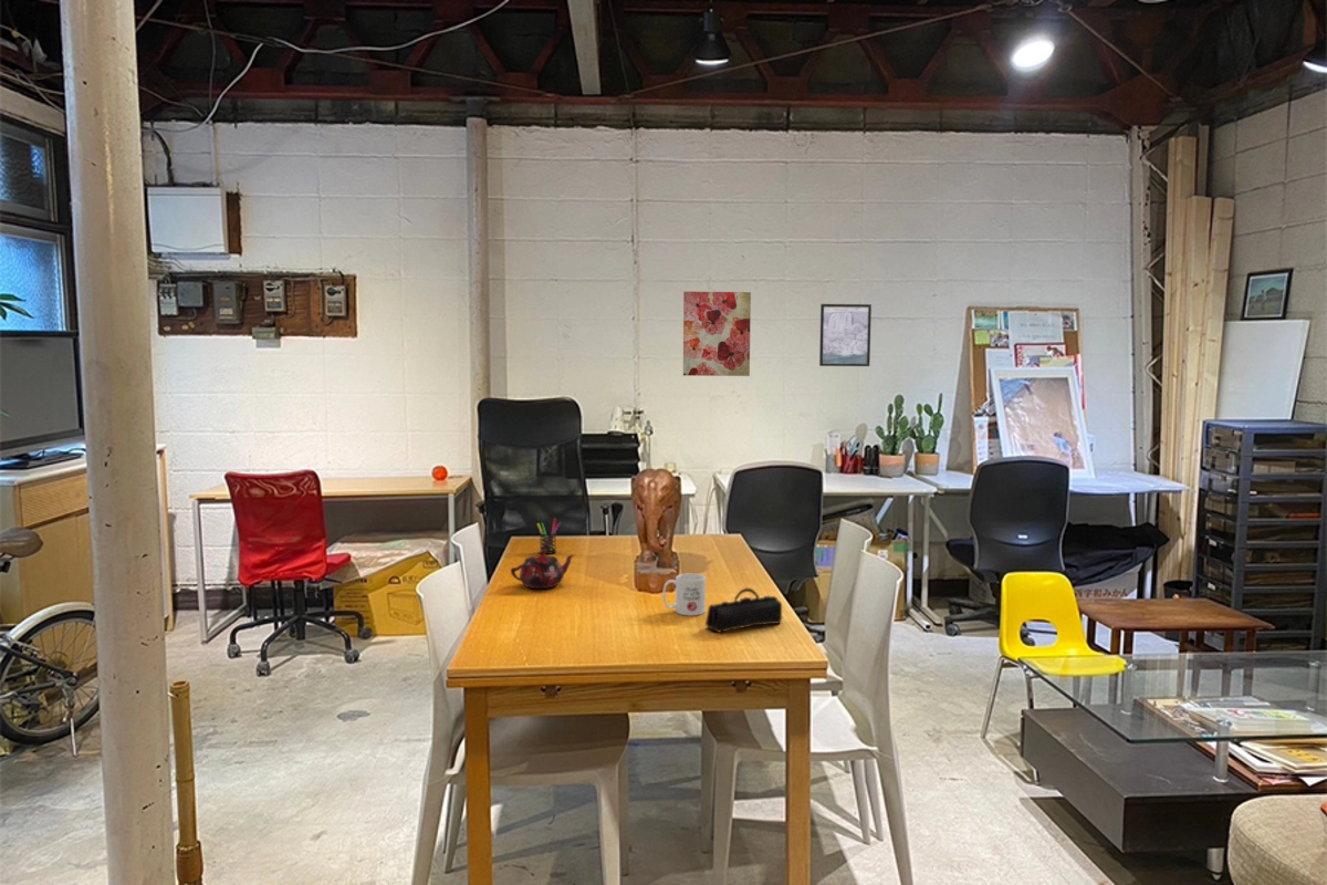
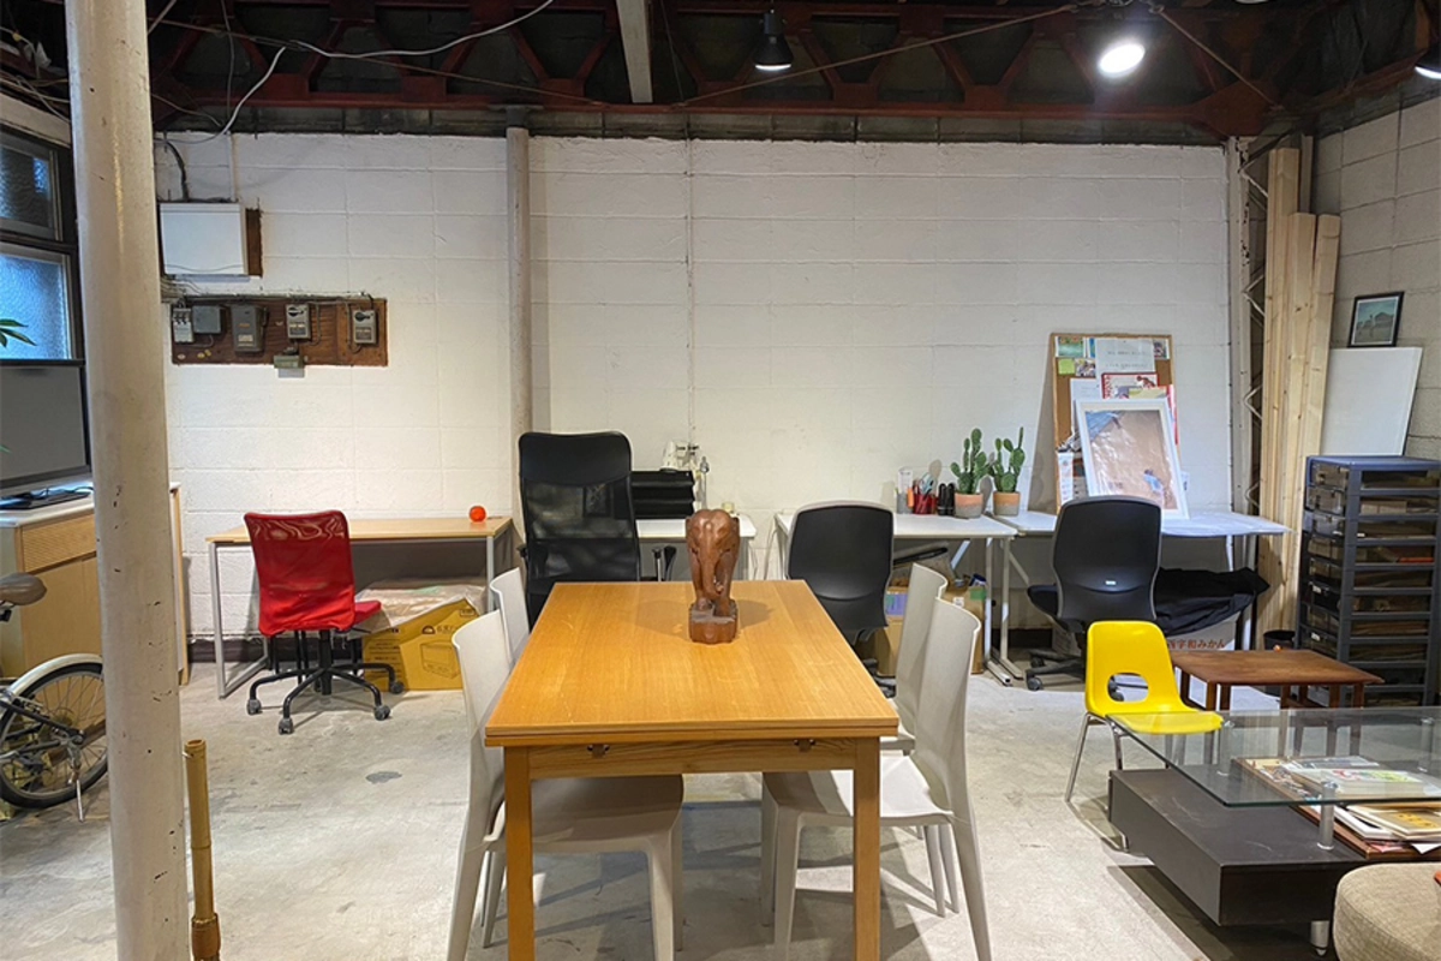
- pen holder [536,517,562,555]
- pencil case [704,587,783,634]
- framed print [818,303,873,367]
- wall art [682,290,752,377]
- mug [661,572,707,617]
- teapot [510,550,575,590]
